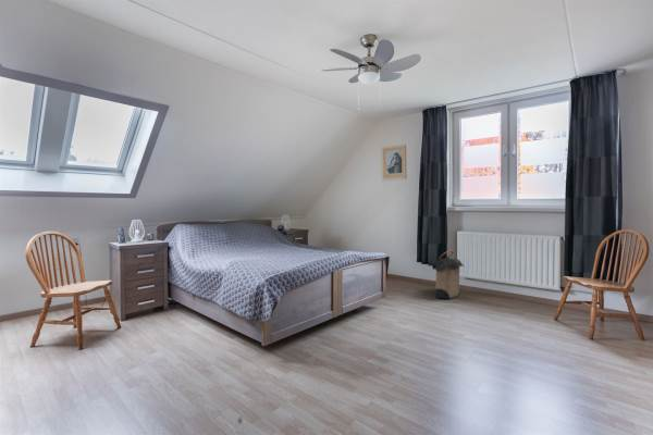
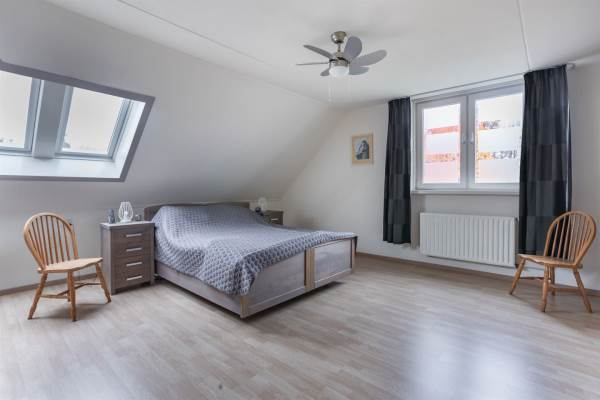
- laundry hamper [431,249,466,300]
